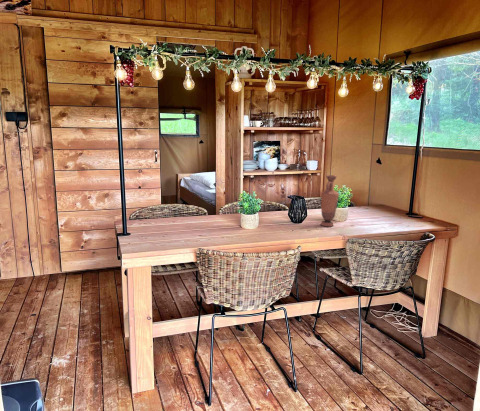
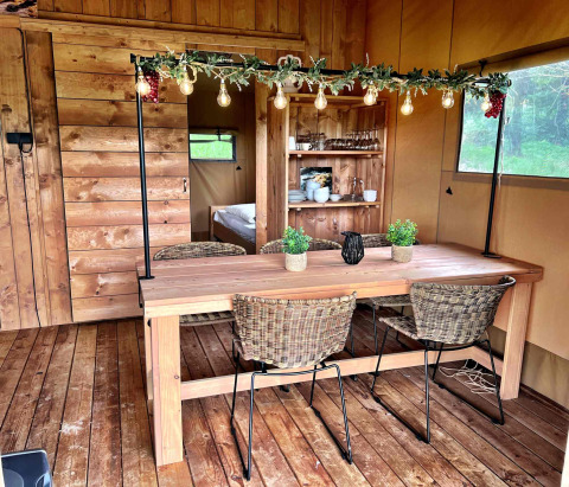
- vase [320,174,340,227]
